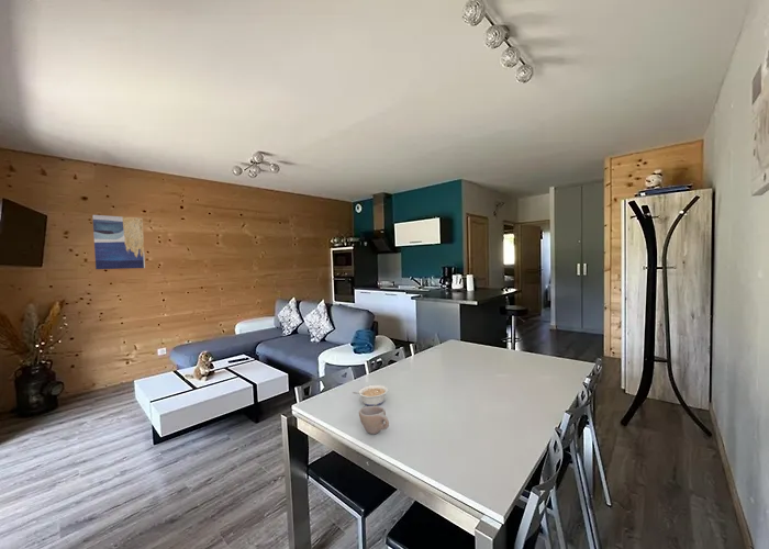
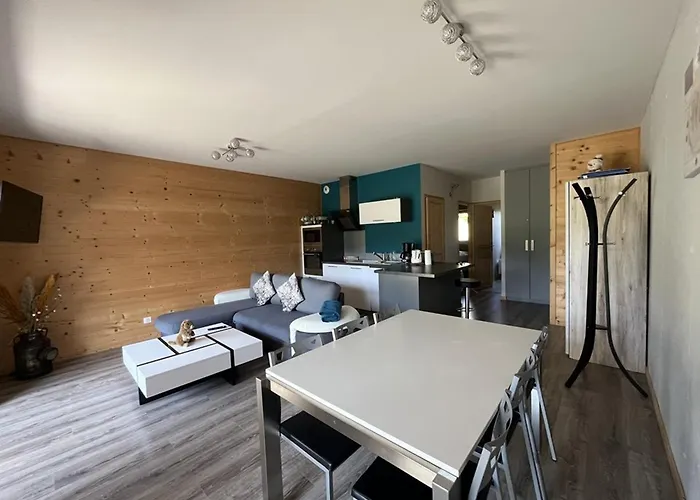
- wall art [91,214,146,270]
- cup [358,405,390,435]
- legume [352,384,389,406]
